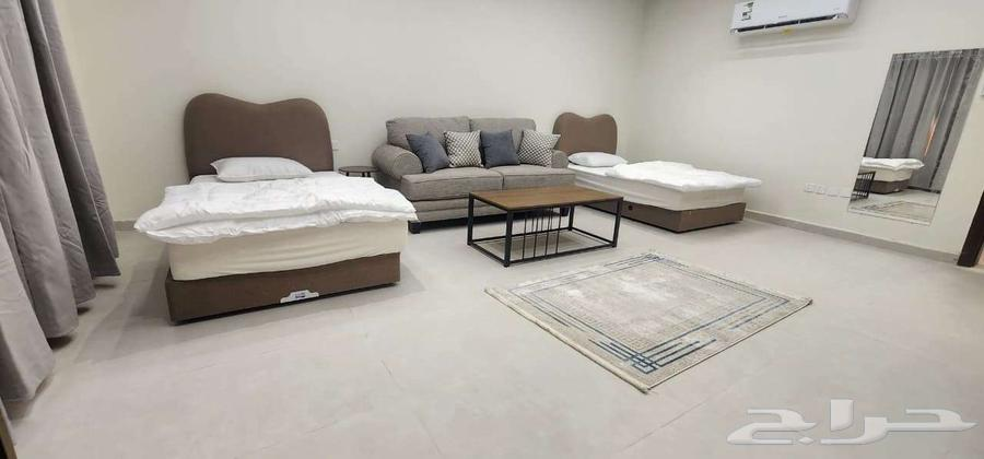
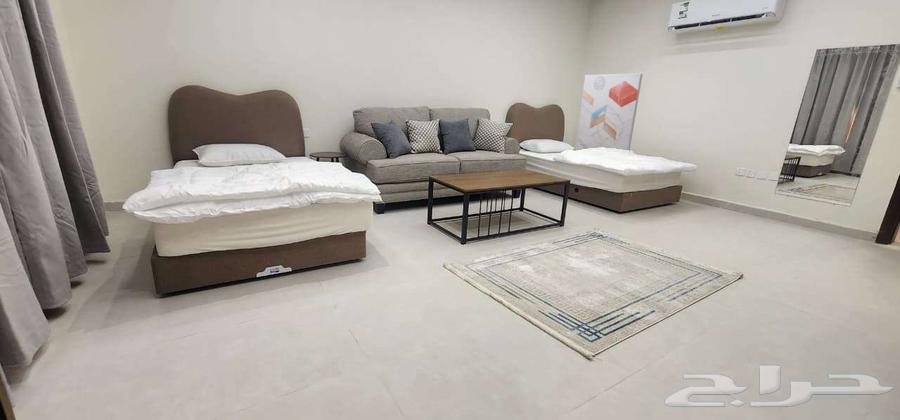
+ wall art [574,73,644,152]
